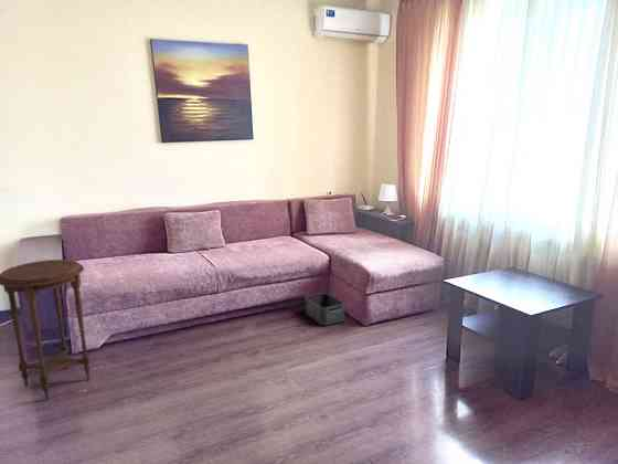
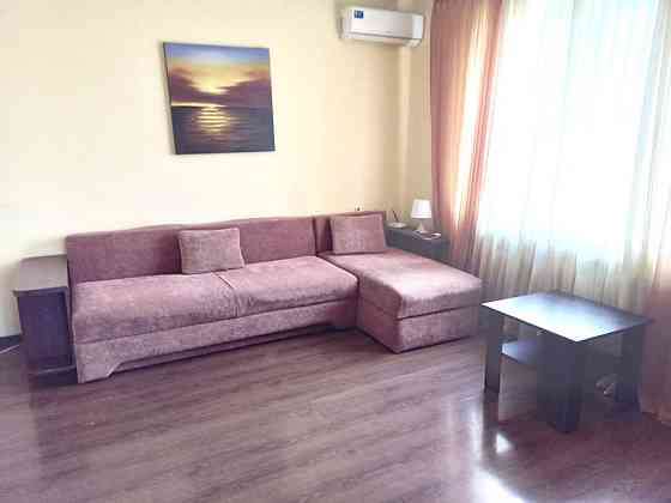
- side table [0,259,92,401]
- storage bin [305,292,345,326]
